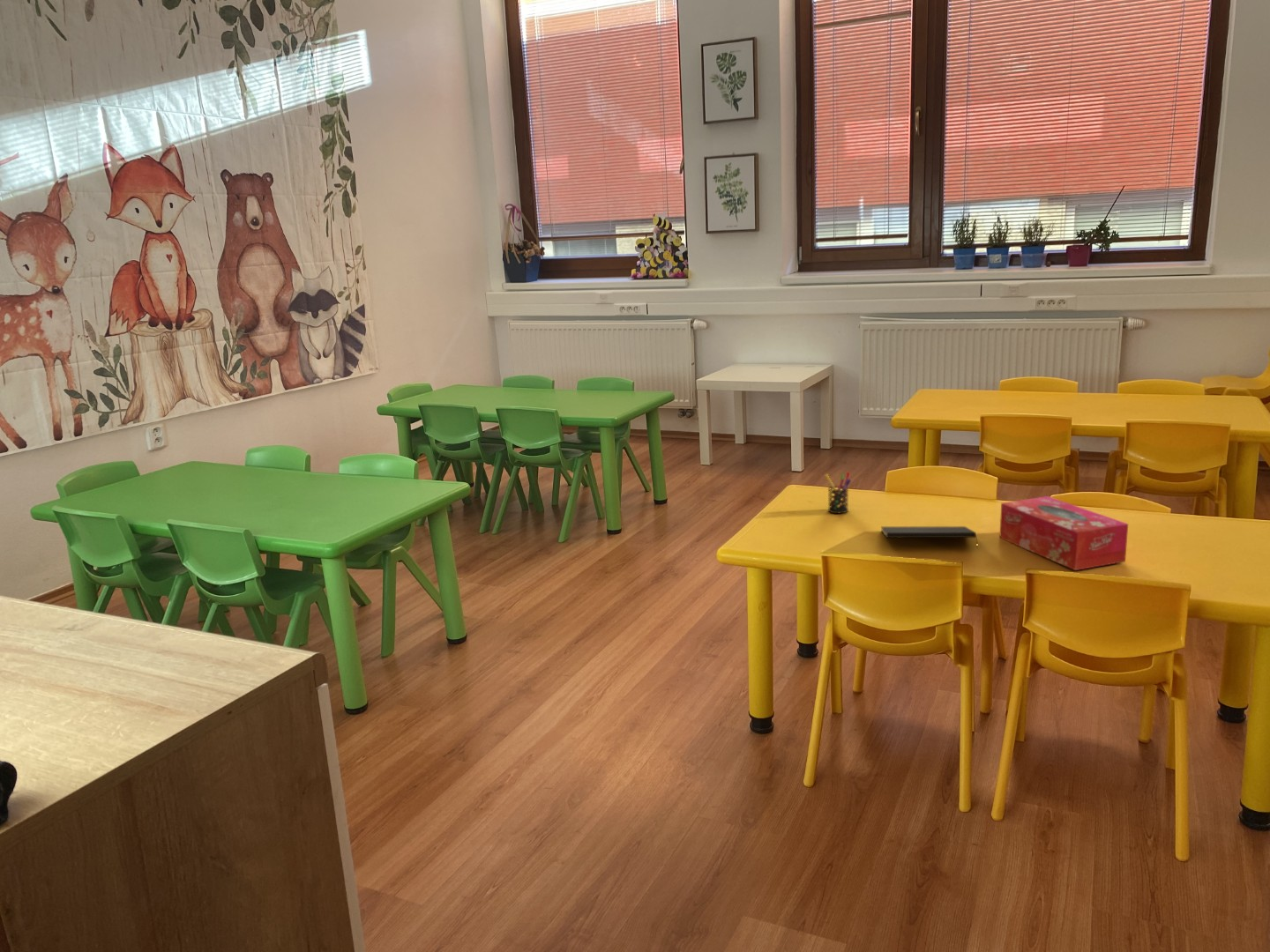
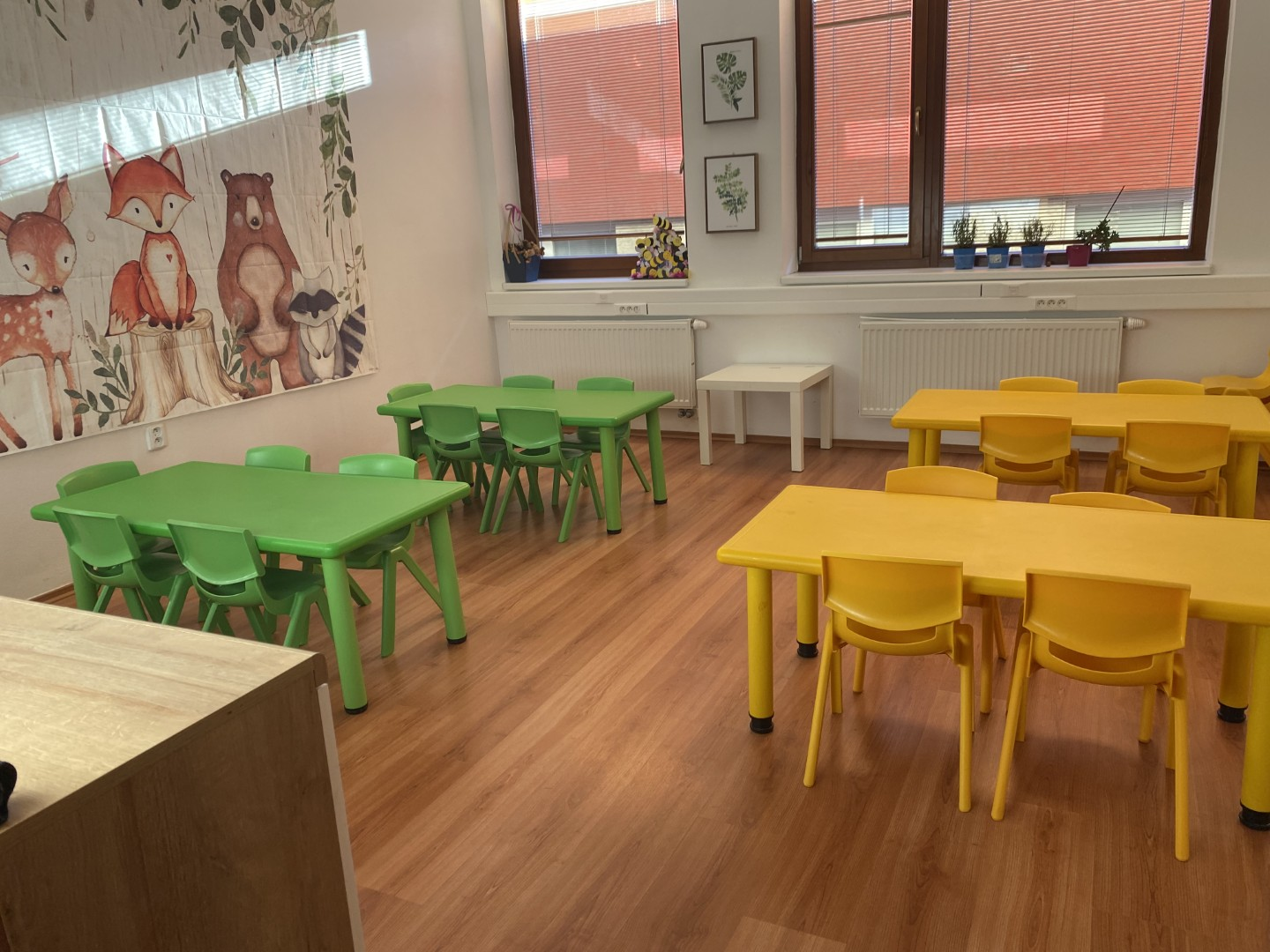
- tissue box [999,495,1129,571]
- notepad [880,525,979,549]
- pen holder [824,471,852,514]
